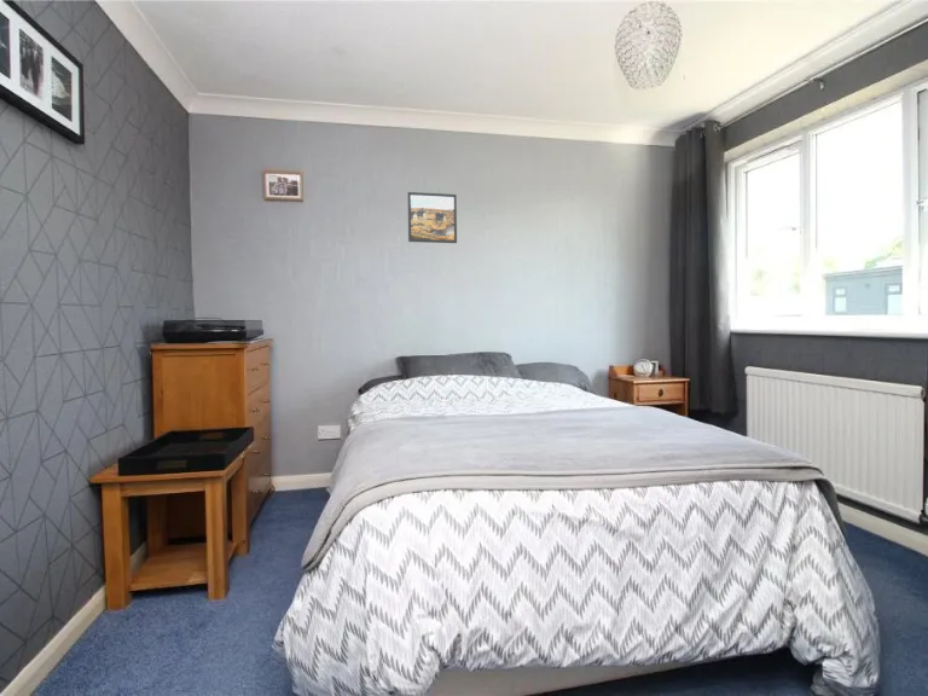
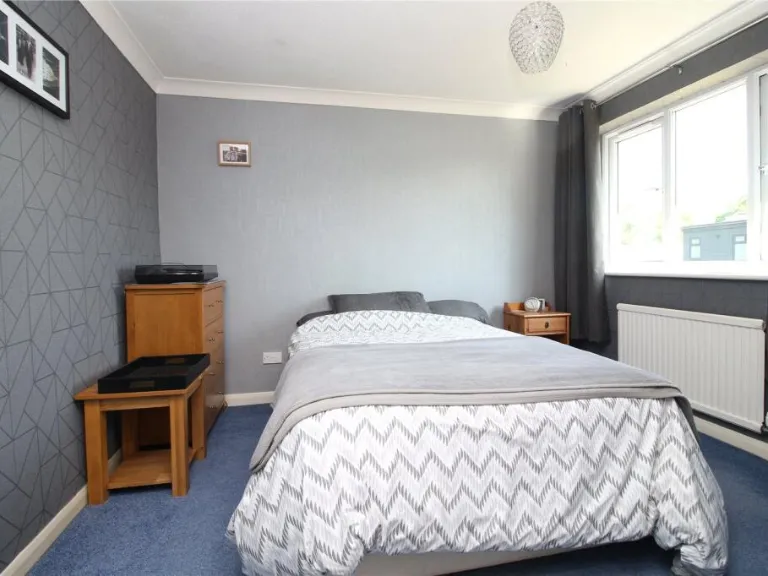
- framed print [407,191,458,244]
